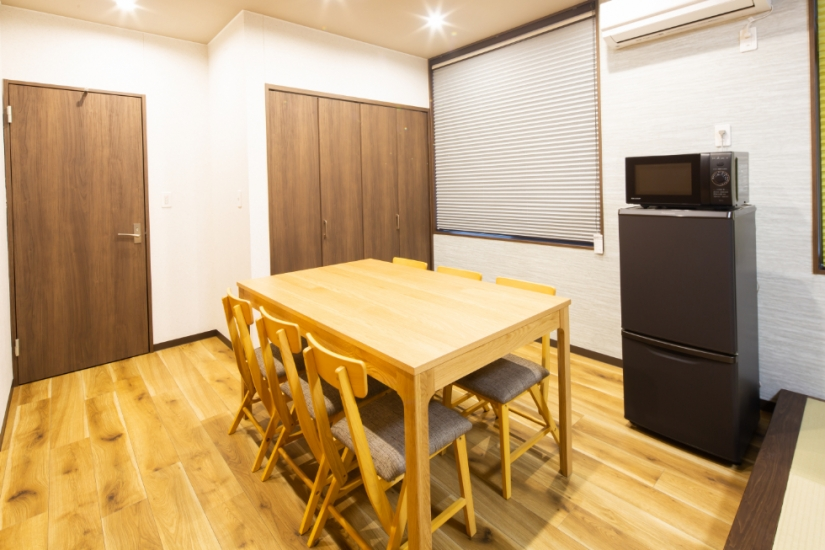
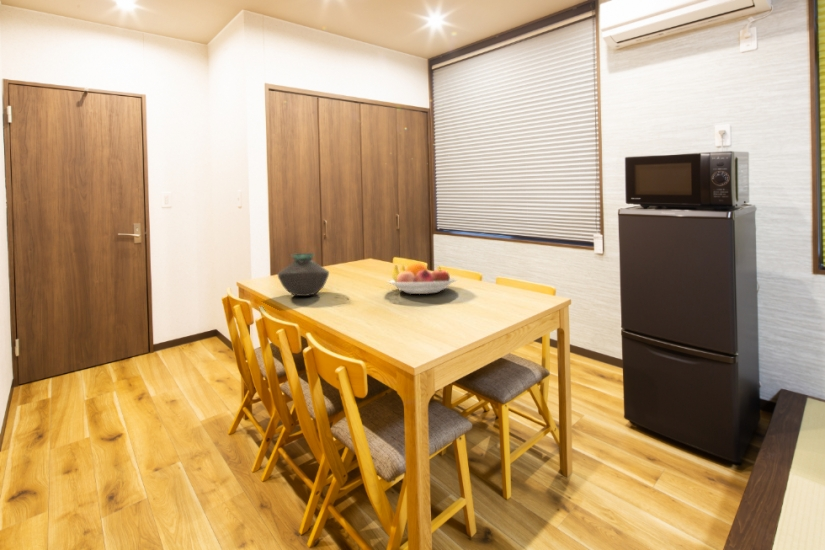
+ fruit bowl [387,262,458,295]
+ vase [277,252,330,297]
